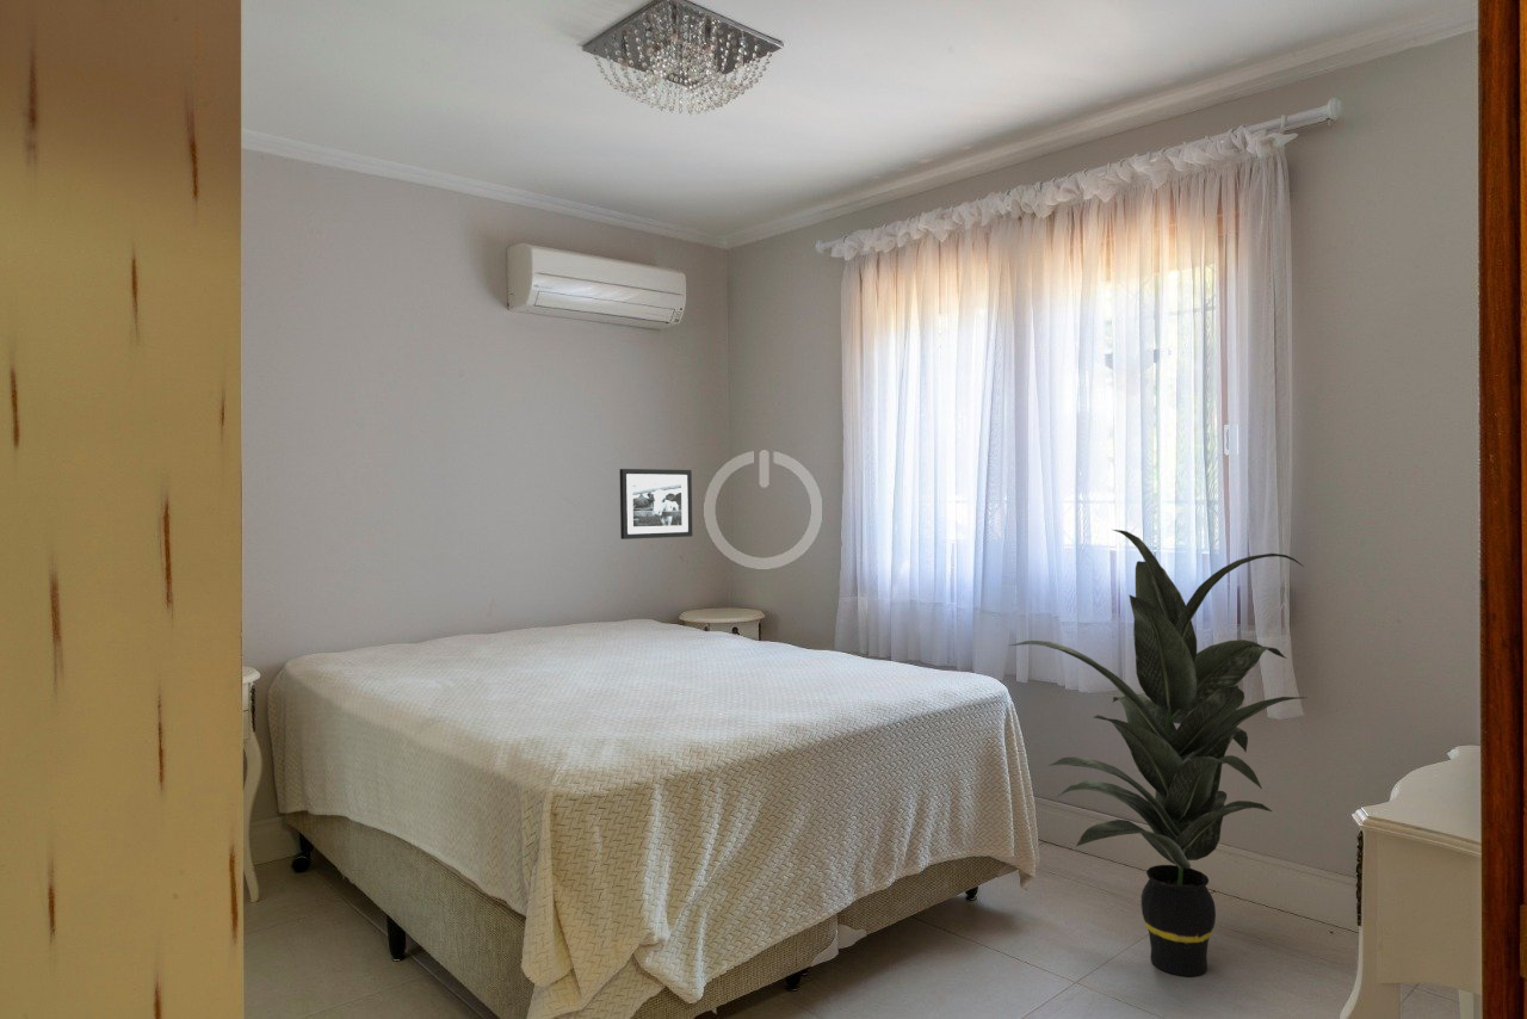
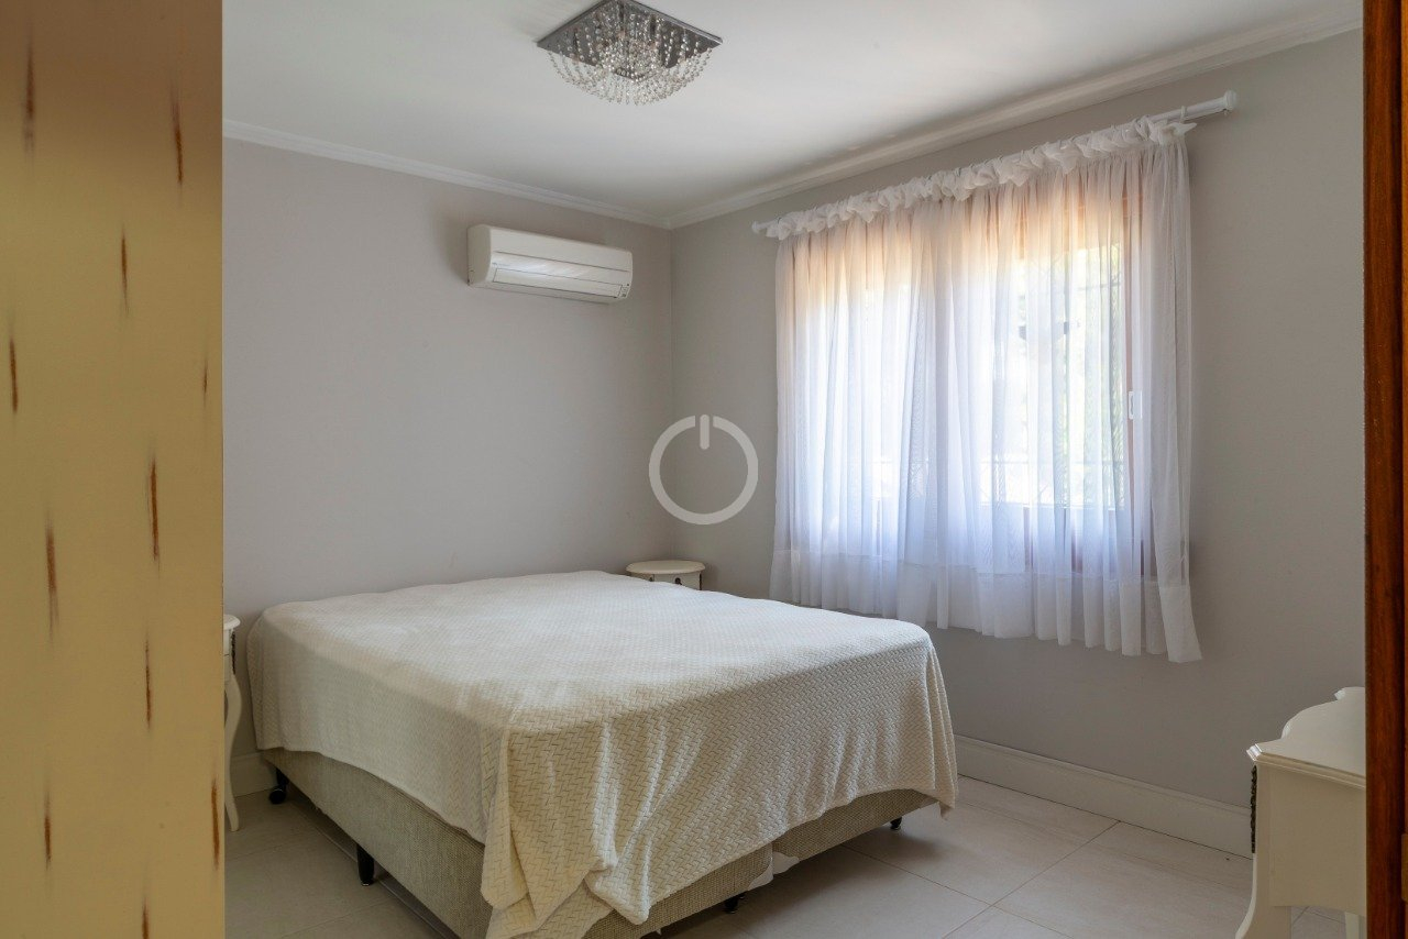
- picture frame [619,468,693,541]
- indoor plant [1009,529,1306,977]
